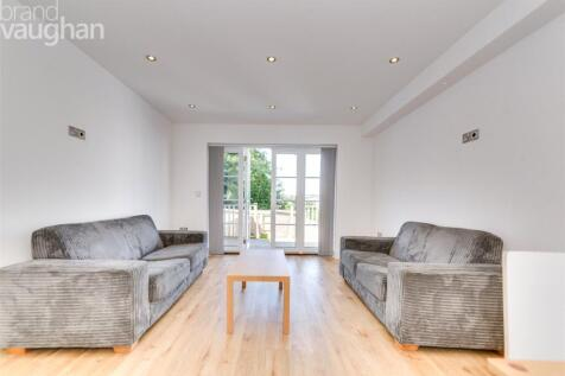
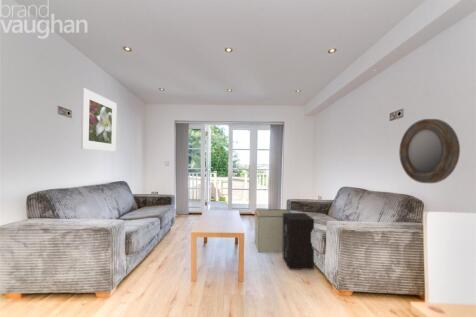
+ storage bin [254,208,292,253]
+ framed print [80,87,118,153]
+ speaker [282,212,315,271]
+ home mirror [398,118,461,184]
